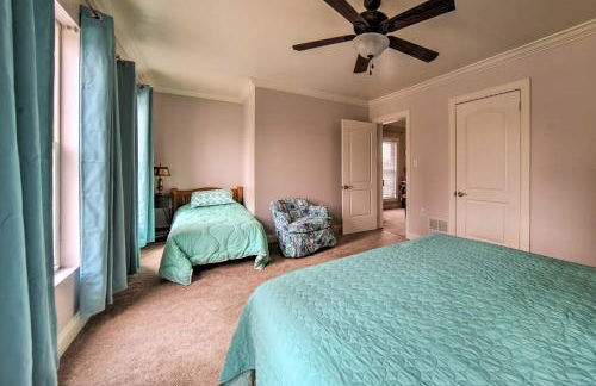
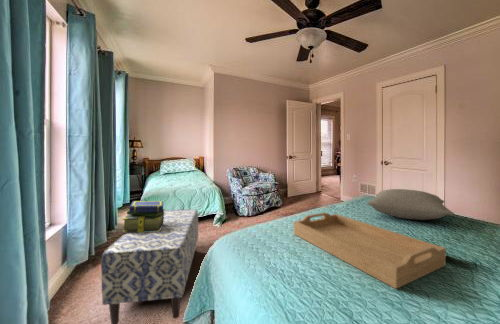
+ bench [100,208,199,324]
+ serving tray [293,211,447,290]
+ pillow [365,188,455,221]
+ stack of books [121,200,167,233]
